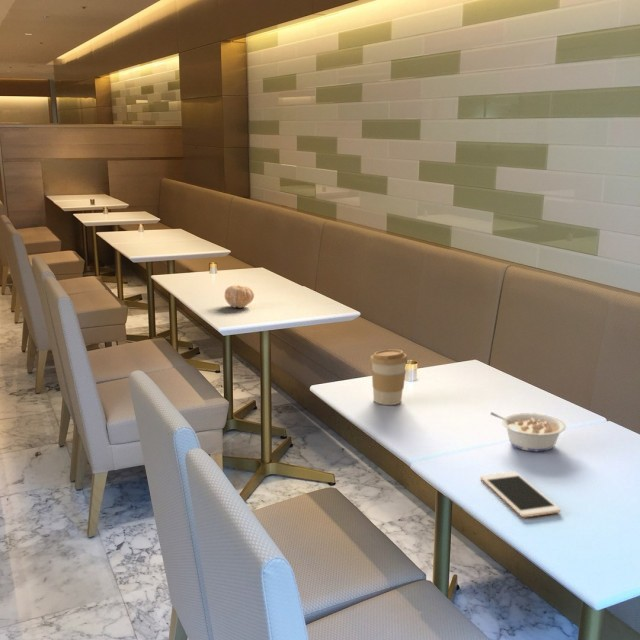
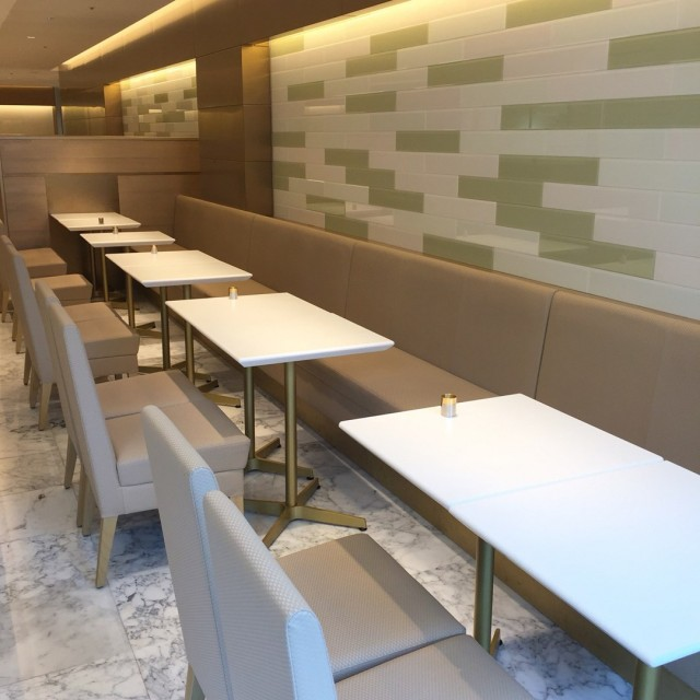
- fruit [224,284,255,309]
- cell phone [480,470,561,518]
- coffee cup [369,349,409,406]
- legume [489,411,567,452]
